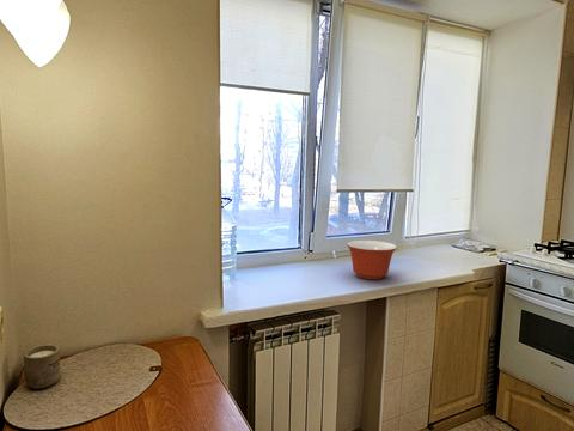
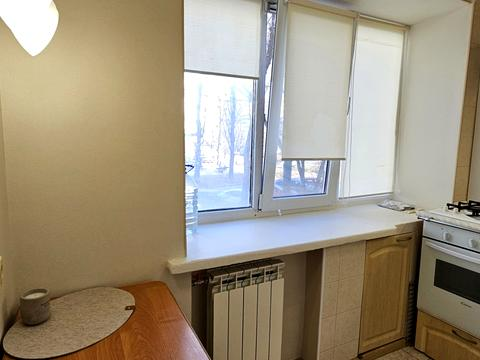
- mixing bowl [346,239,398,280]
